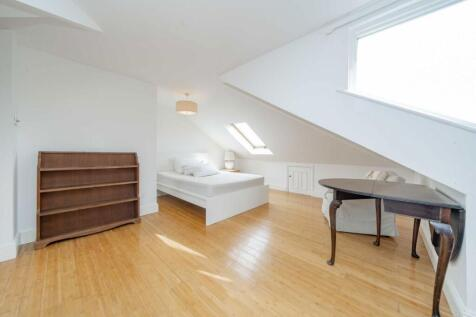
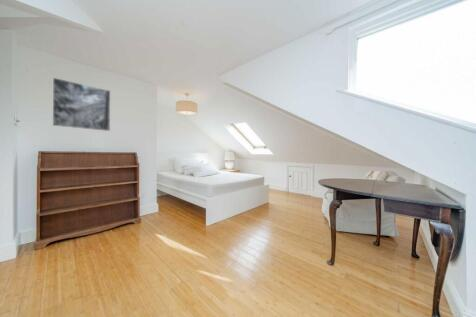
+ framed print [52,77,111,132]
